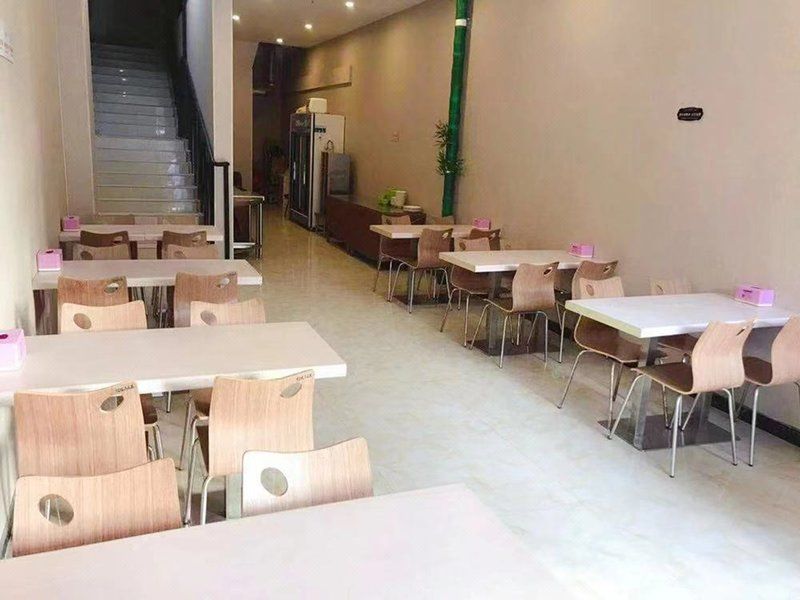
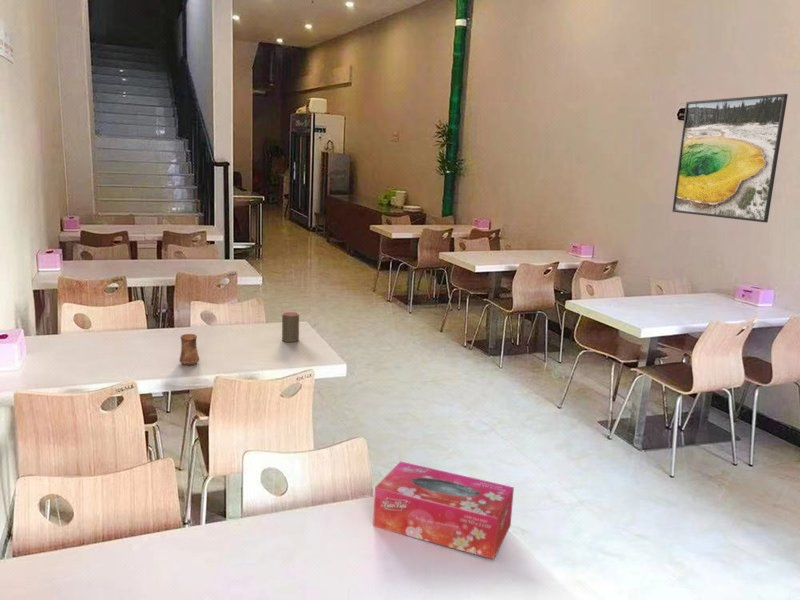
+ tissue box [372,460,515,560]
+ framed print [671,93,789,223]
+ cup [281,311,300,343]
+ cup [178,333,200,366]
